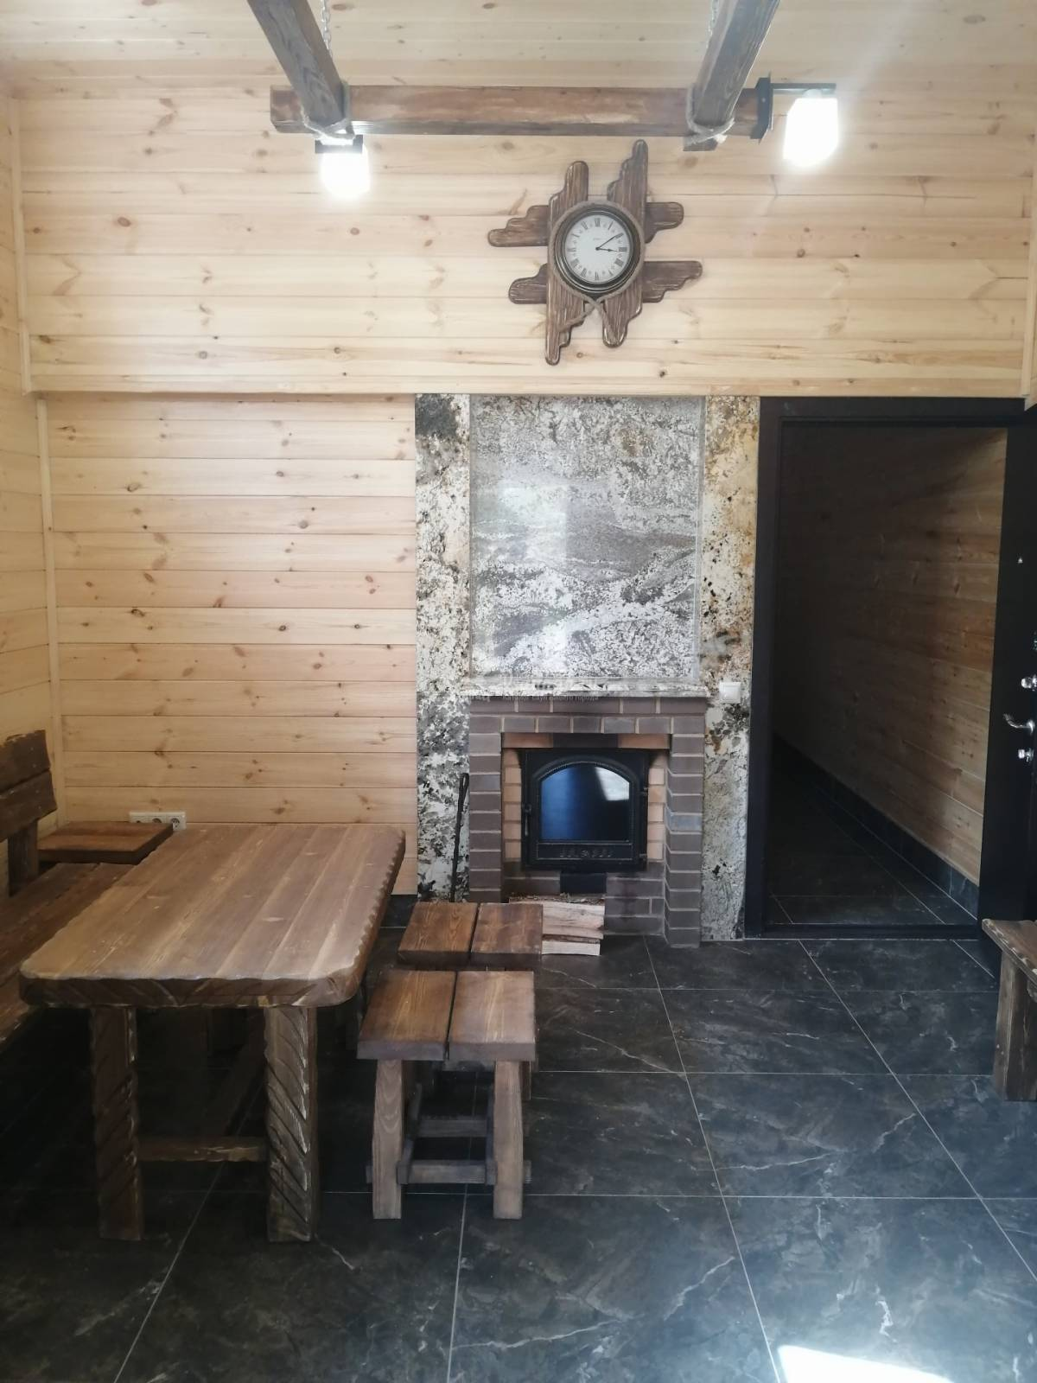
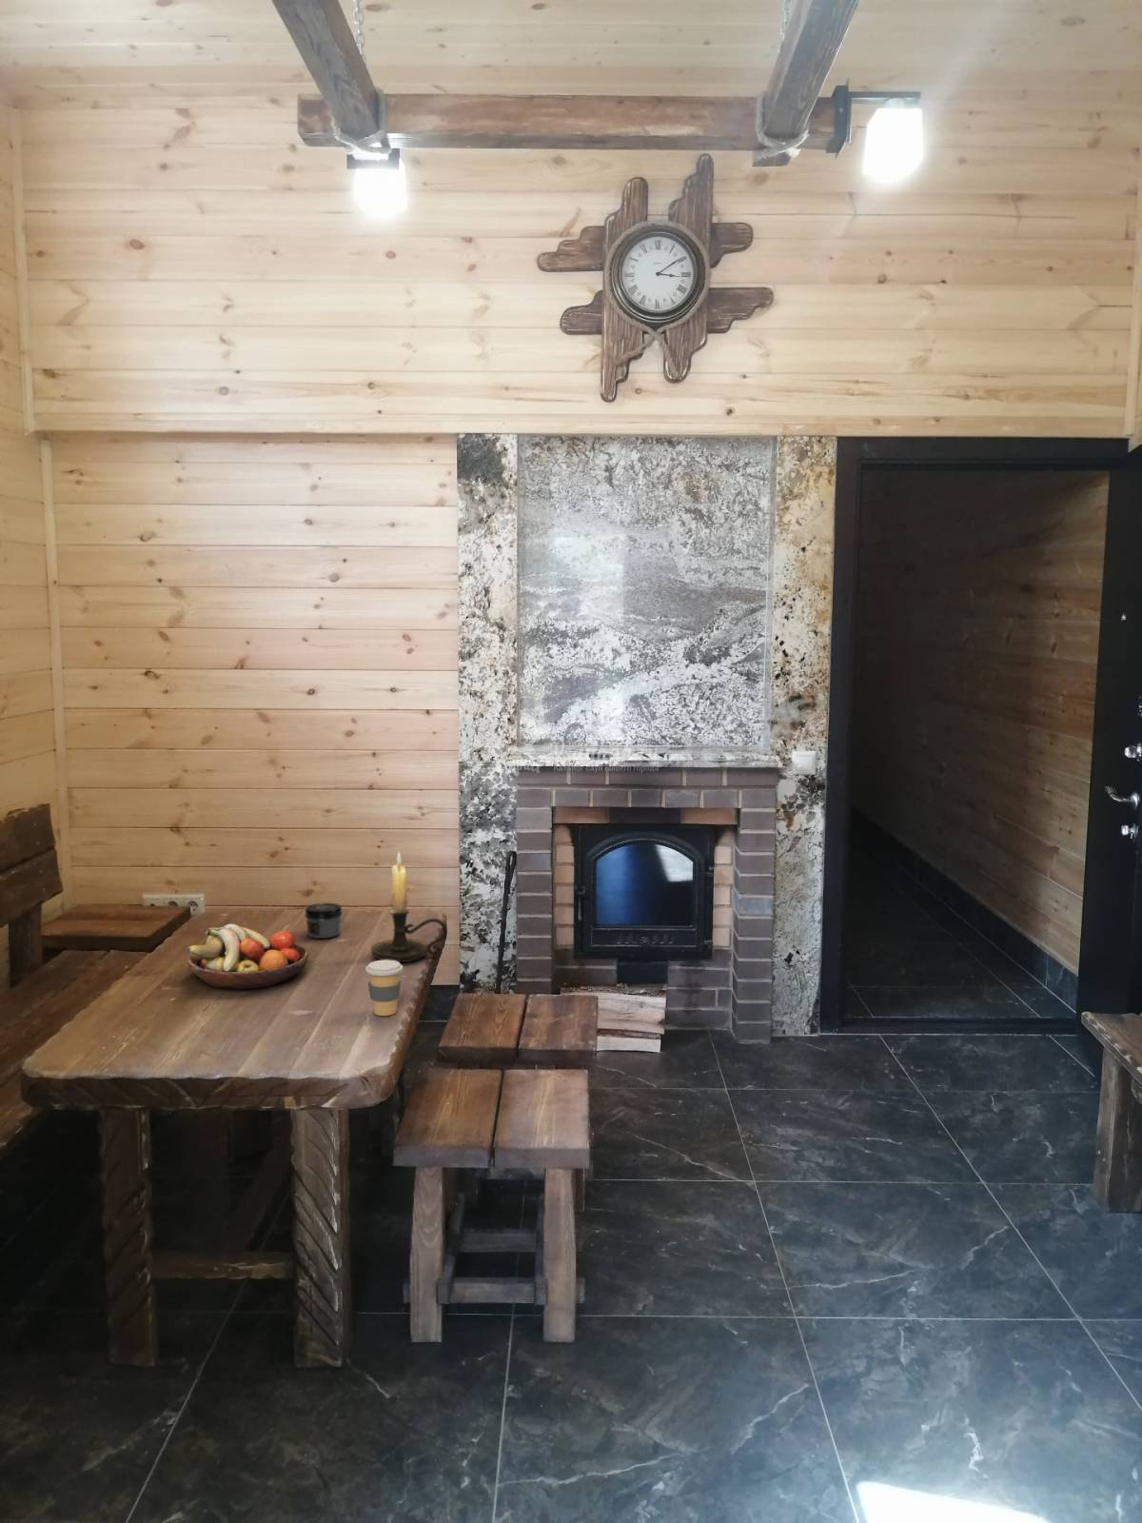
+ coffee cup [365,959,403,1017]
+ jar [303,902,343,939]
+ candle holder [371,851,449,963]
+ fruit bowl [185,922,309,989]
